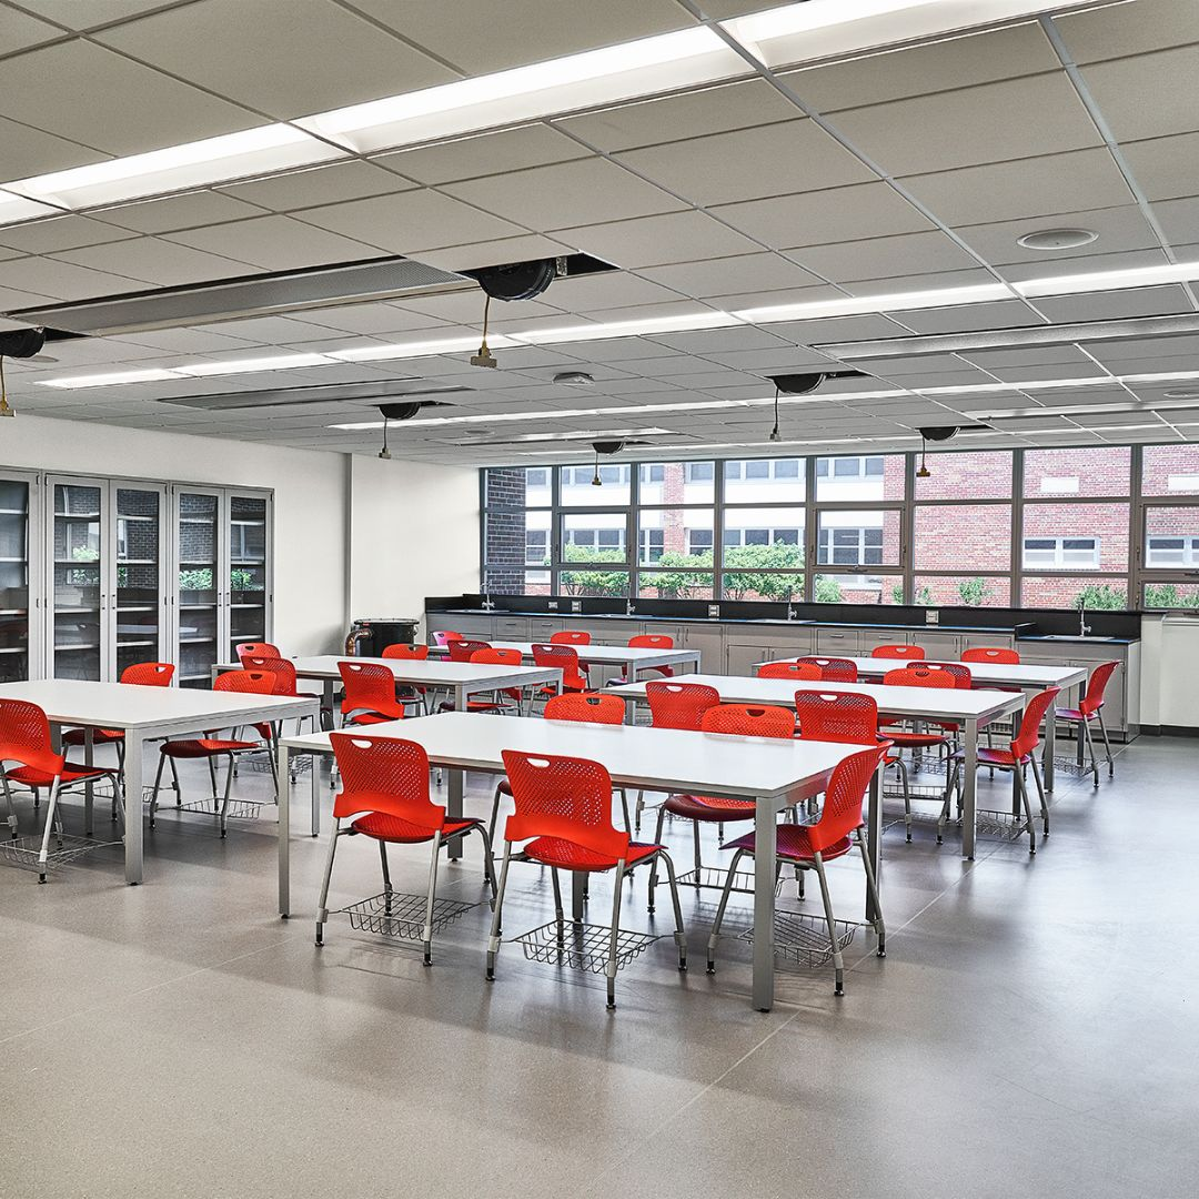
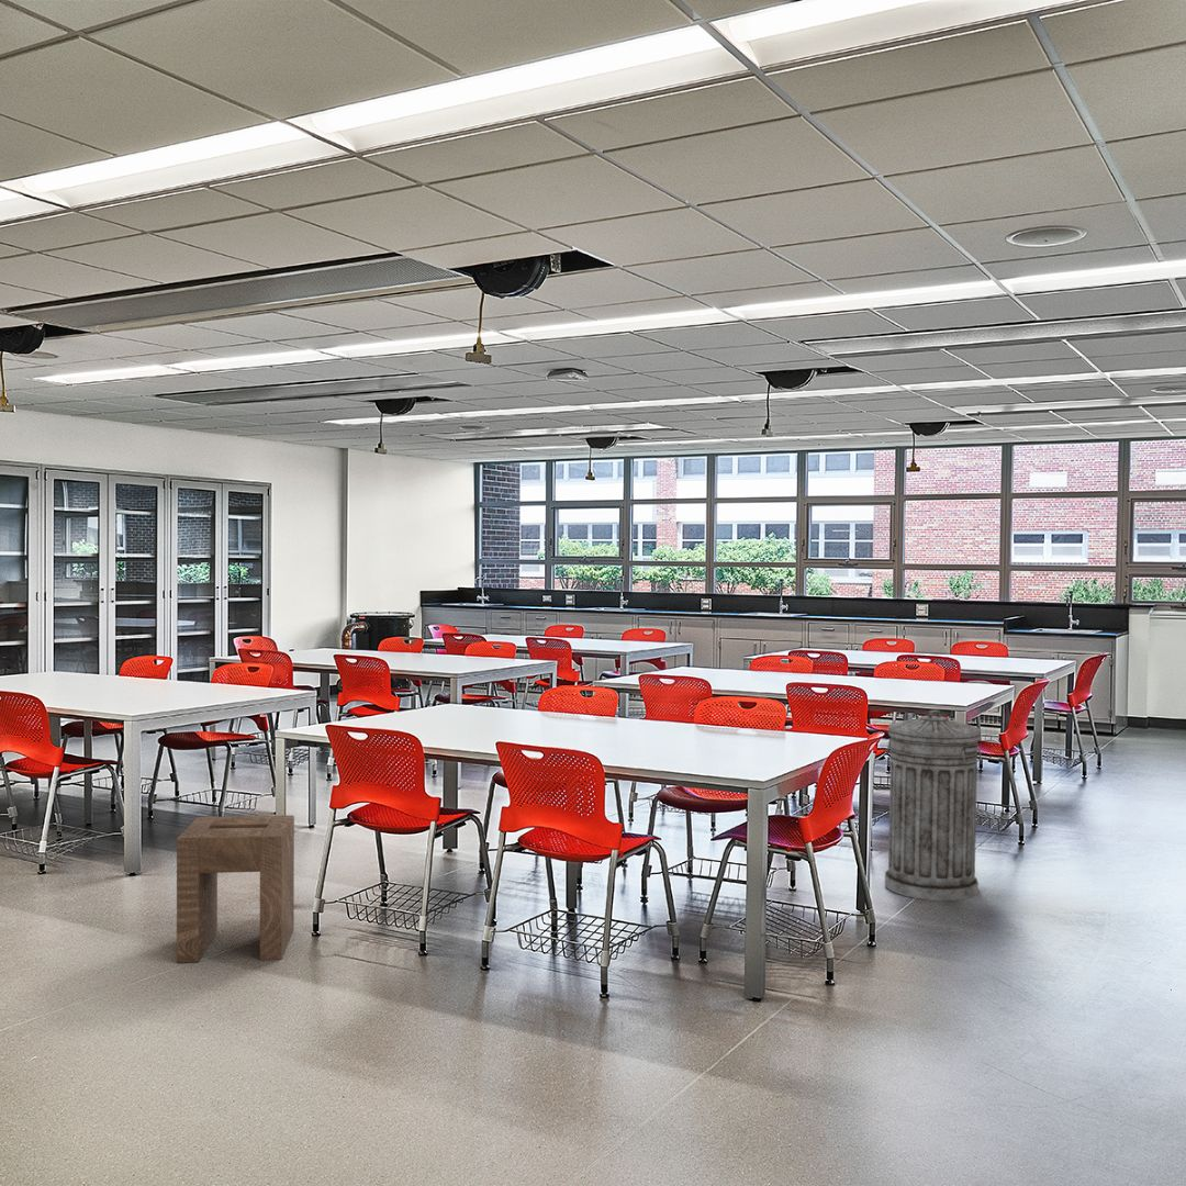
+ stool [176,815,295,964]
+ trash can [884,709,983,902]
